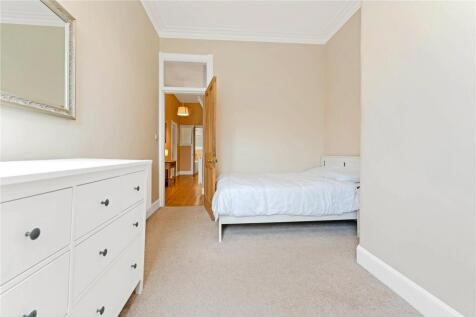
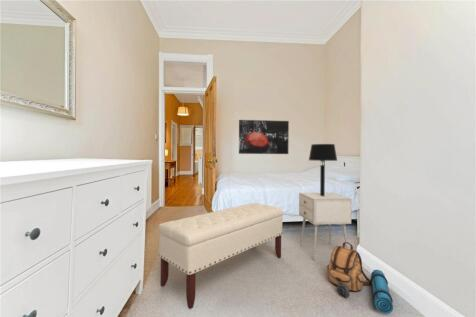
+ nightstand [298,192,353,261]
+ backpack [326,241,394,315]
+ wall art [238,119,290,155]
+ bench [157,202,284,310]
+ table lamp [308,143,338,196]
